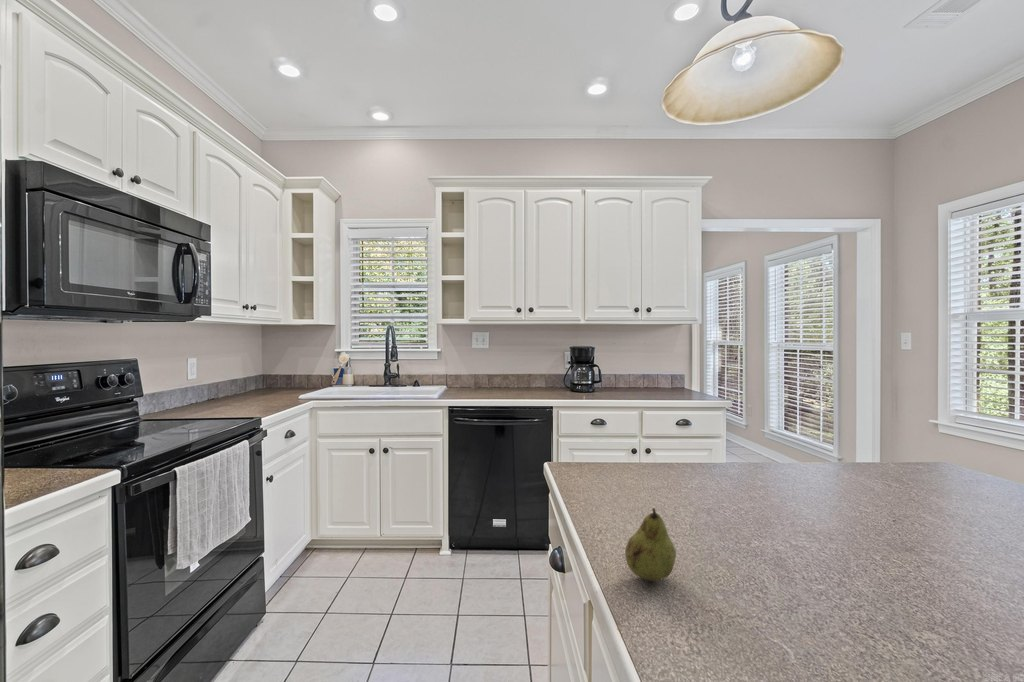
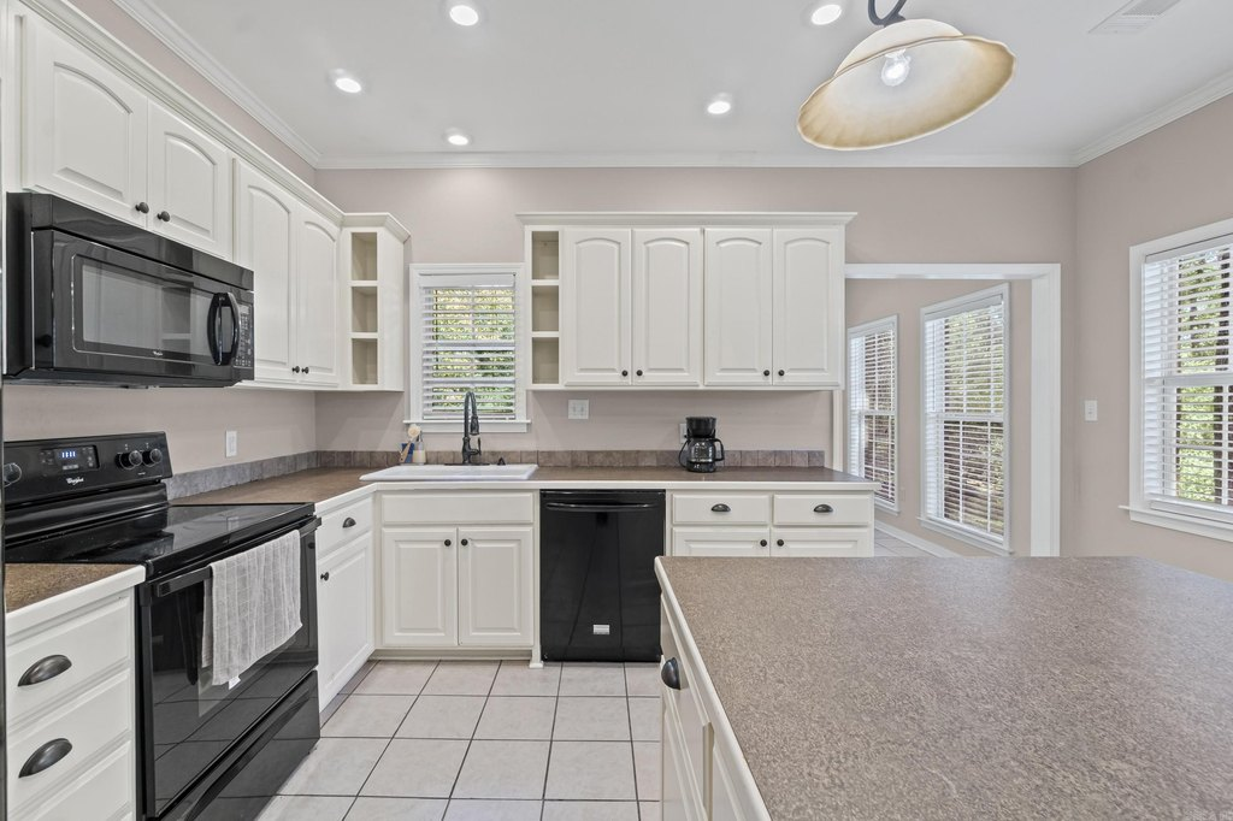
- fruit [624,507,677,582]
